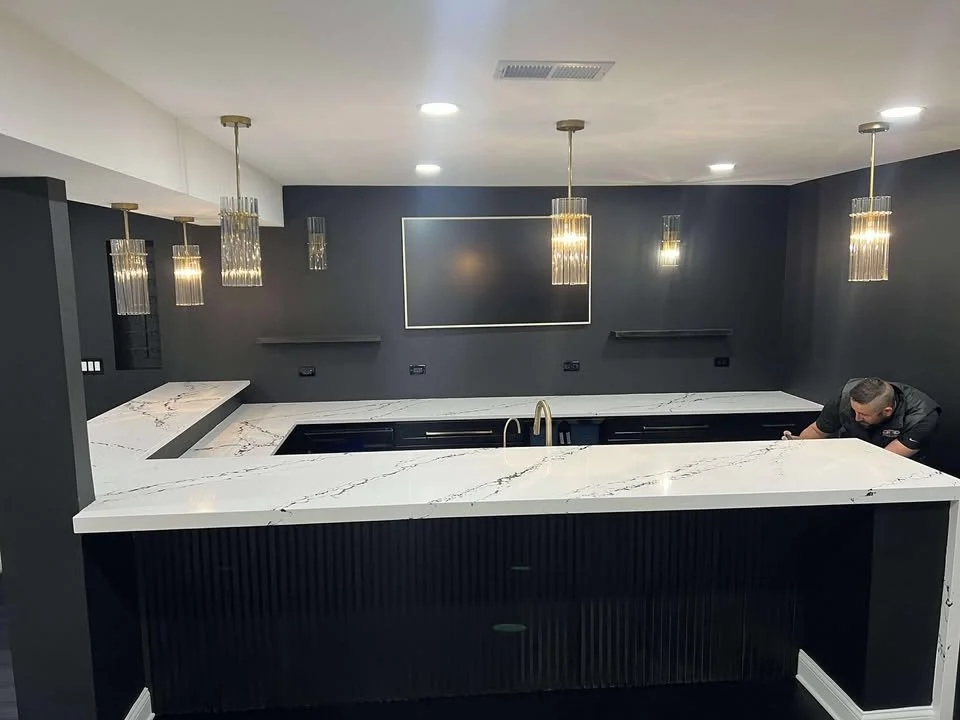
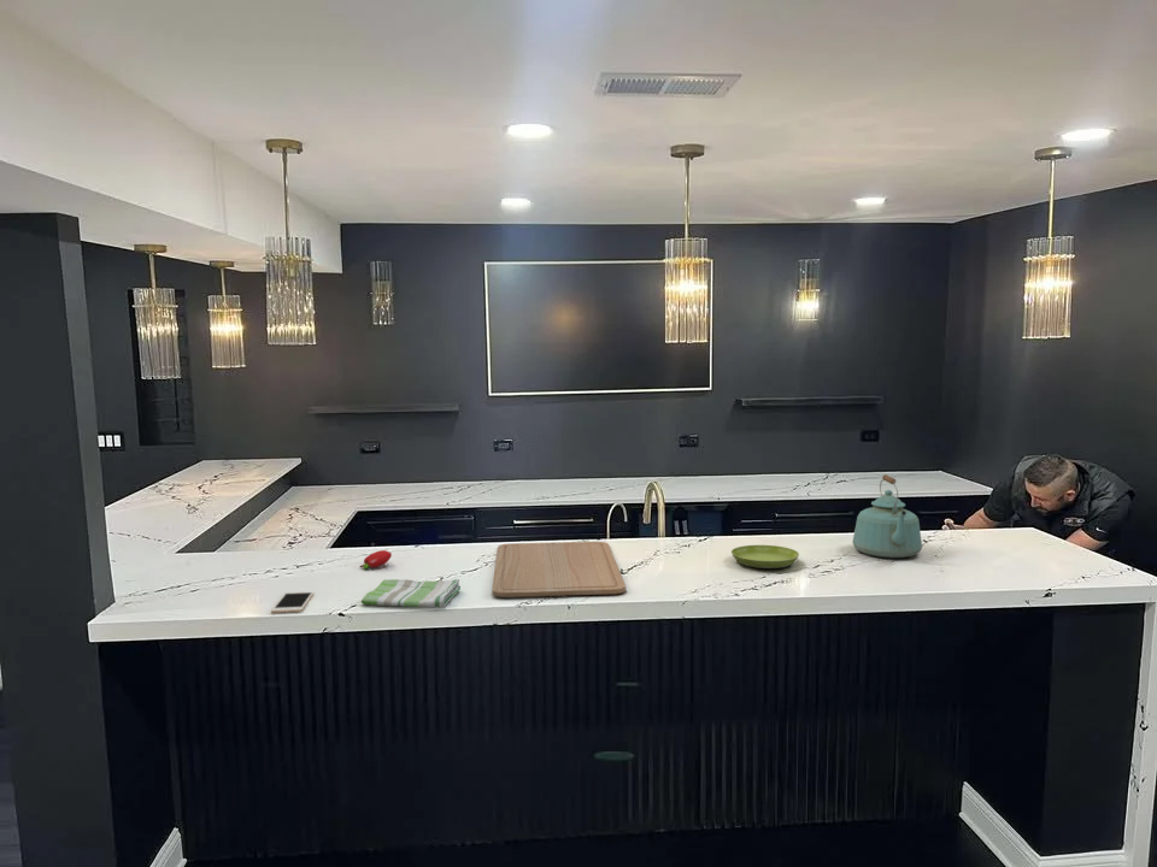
+ saucer [730,544,800,570]
+ kettle [851,473,923,559]
+ chopping board [491,541,627,598]
+ dish towel [360,578,462,608]
+ fruit [358,549,393,571]
+ cell phone [270,590,316,614]
